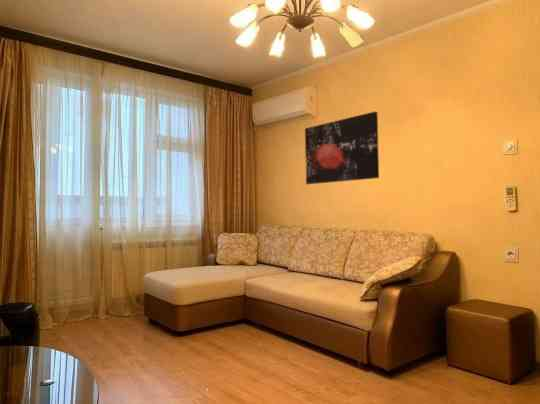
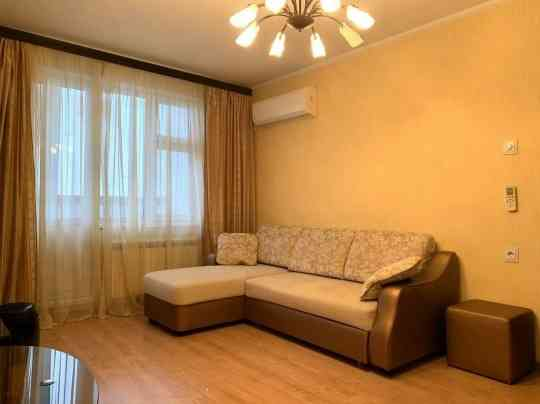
- wall art [304,111,380,185]
